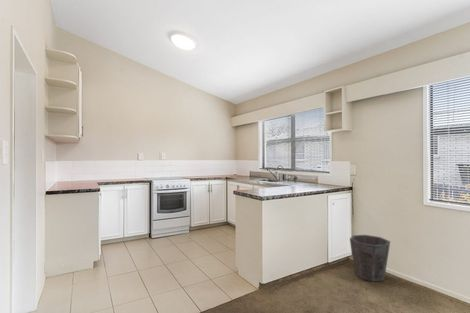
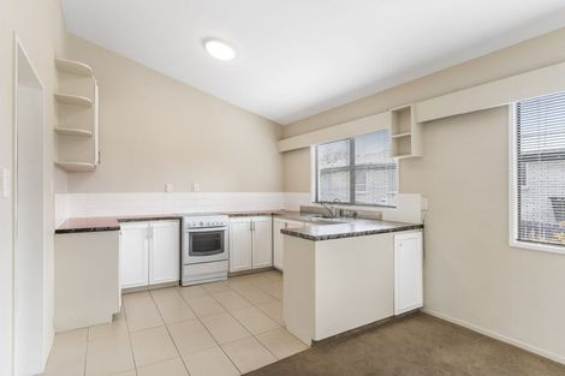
- waste bin [349,234,391,283]
